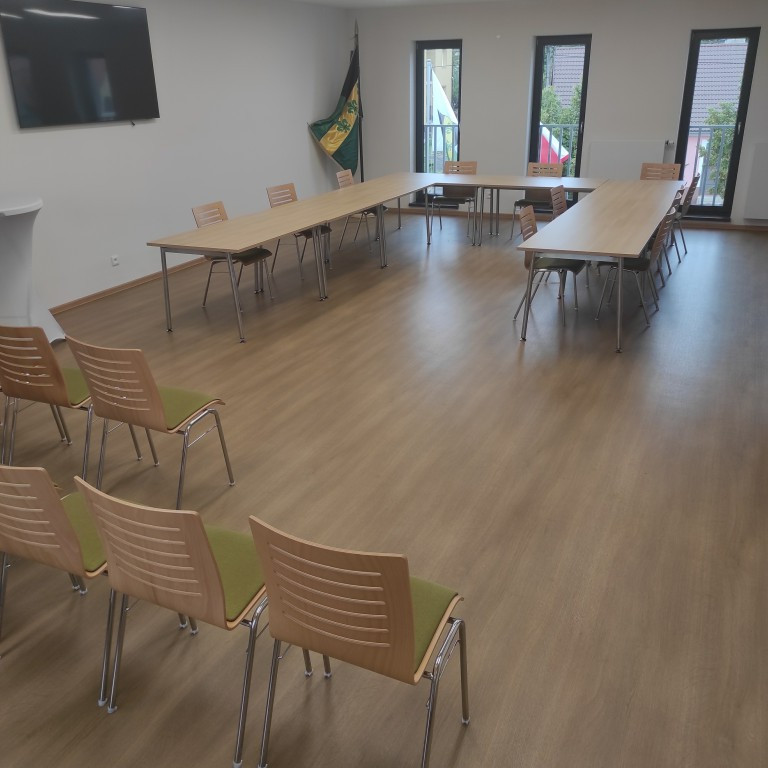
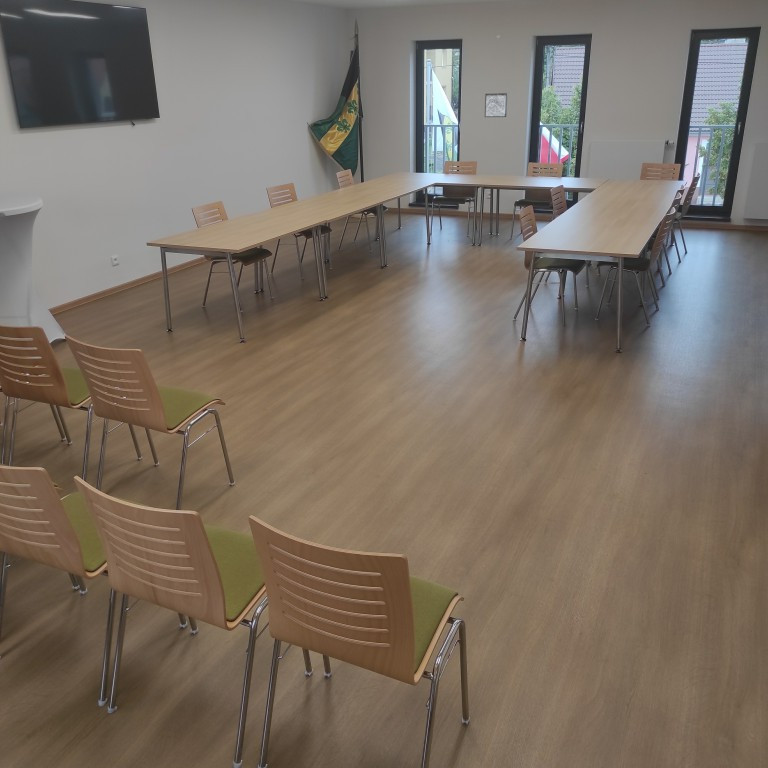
+ wall art [484,92,509,118]
